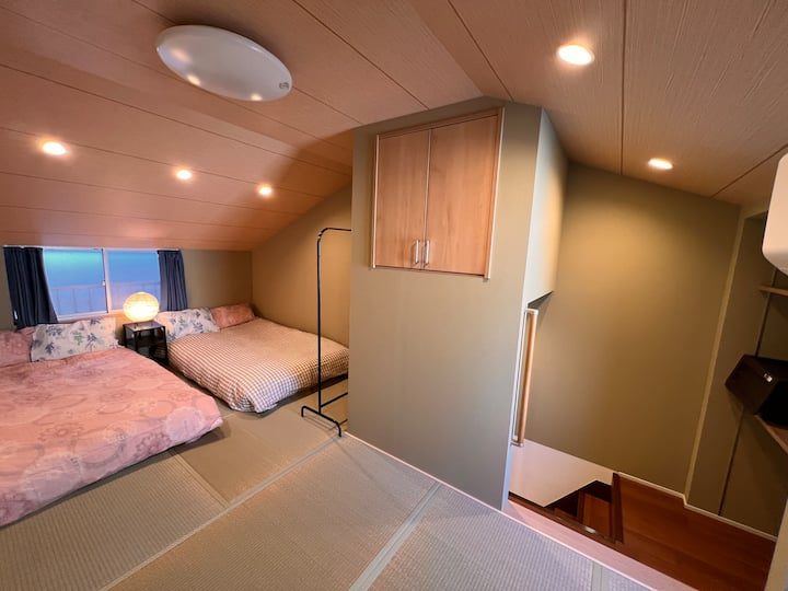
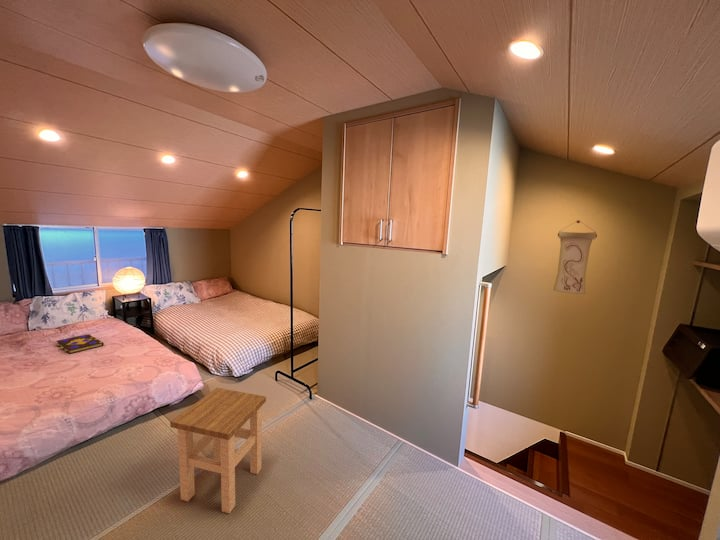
+ stool [169,387,267,515]
+ wall scroll [552,219,598,295]
+ book [54,333,105,355]
